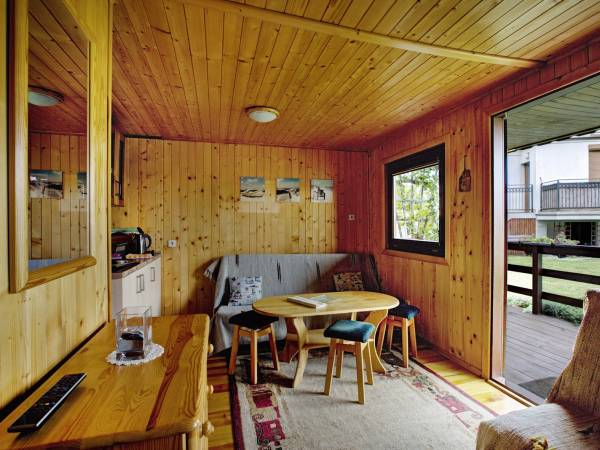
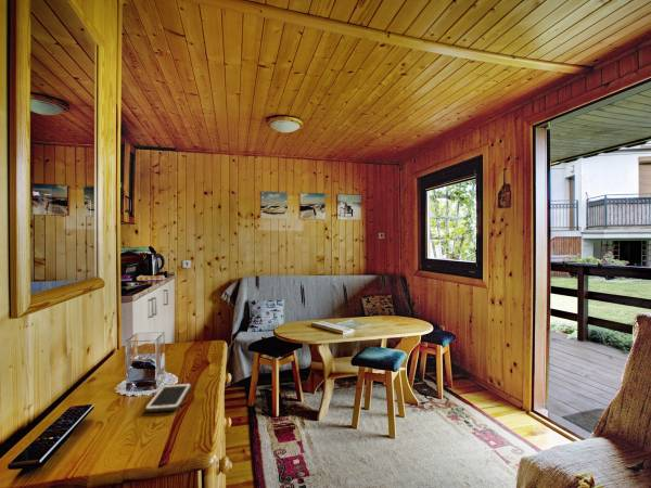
+ cell phone [144,382,192,413]
